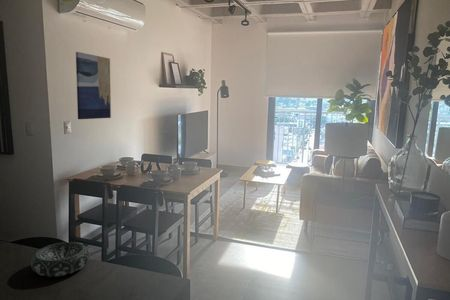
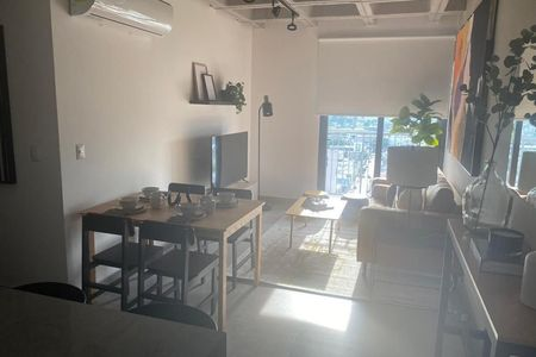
- wall art [75,51,112,120]
- decorative bowl [30,241,90,278]
